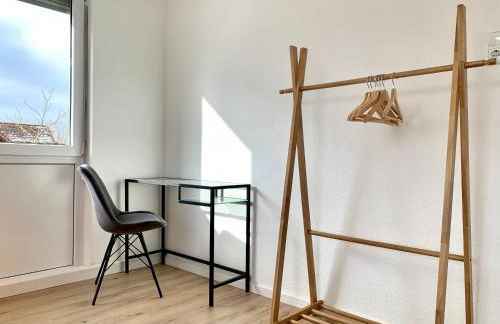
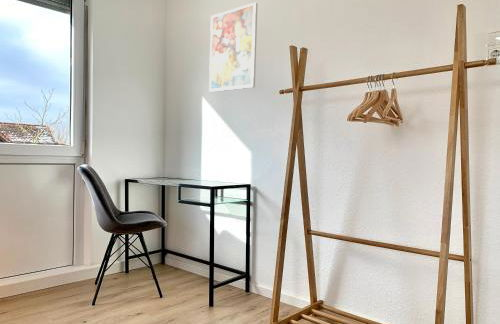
+ wall art [208,2,258,93]
